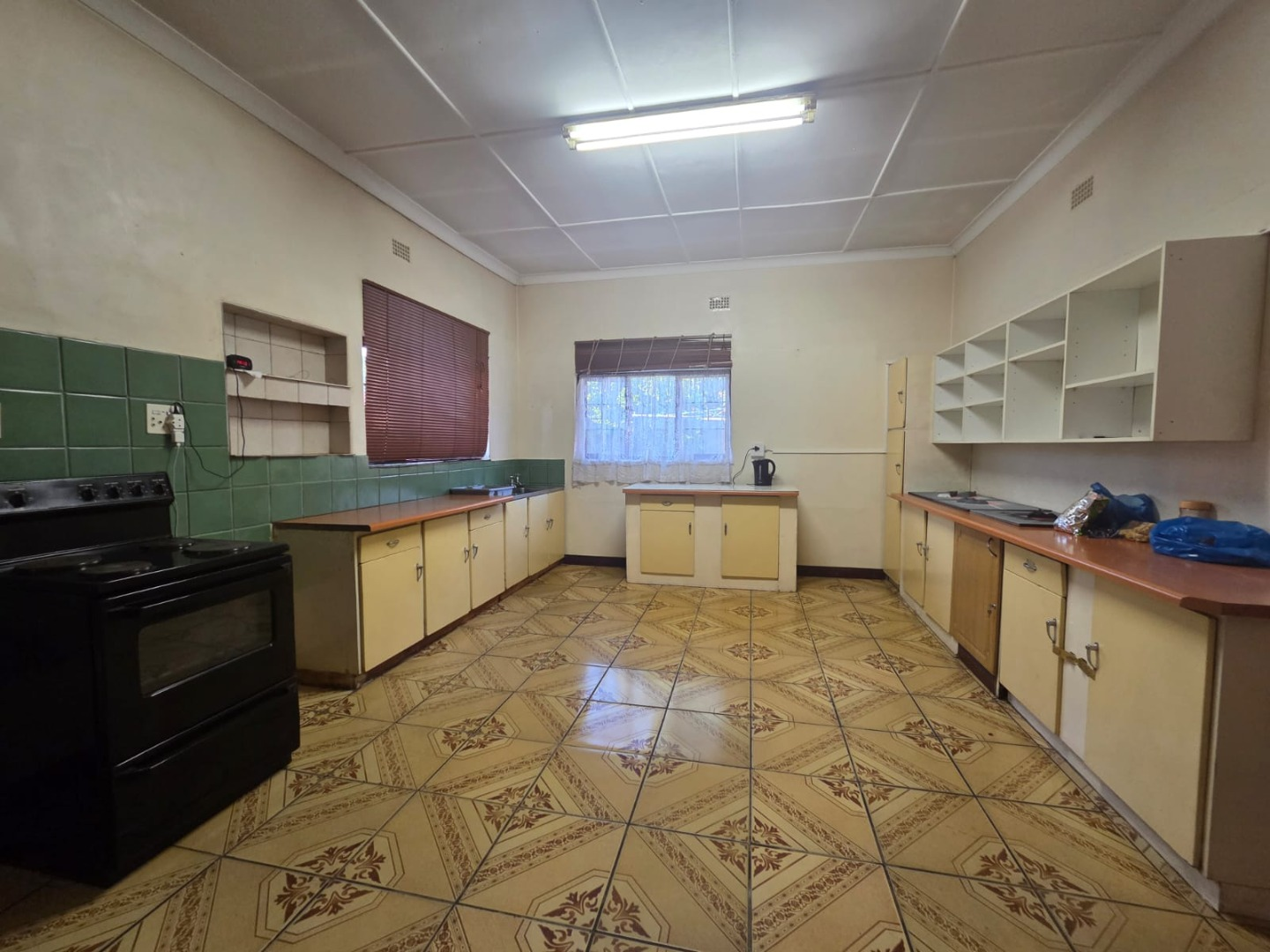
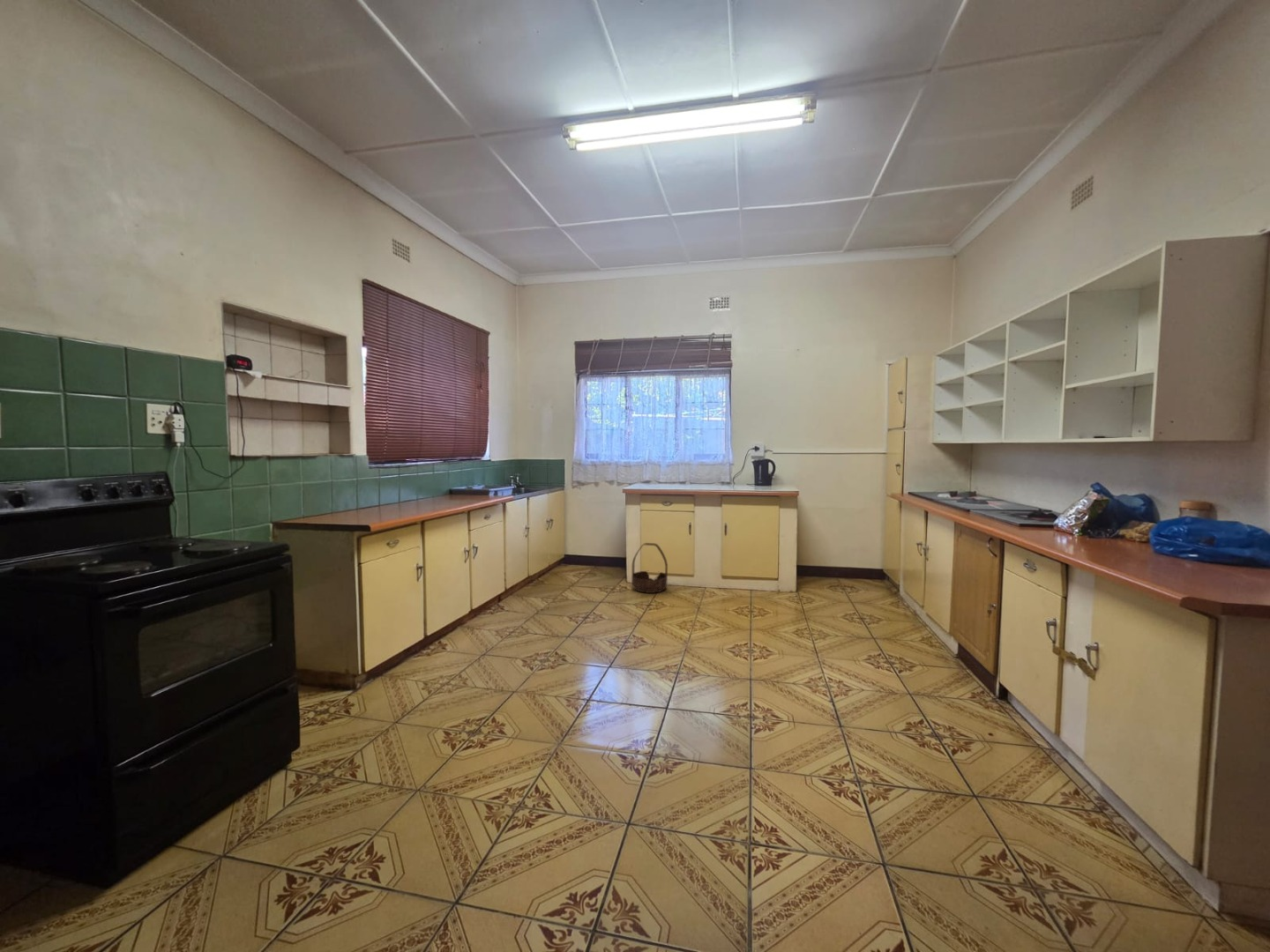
+ basket [631,542,669,594]
